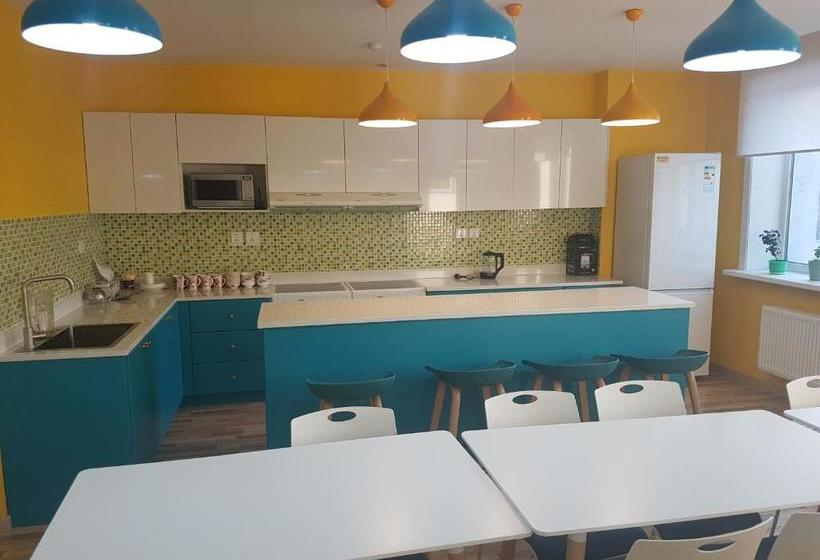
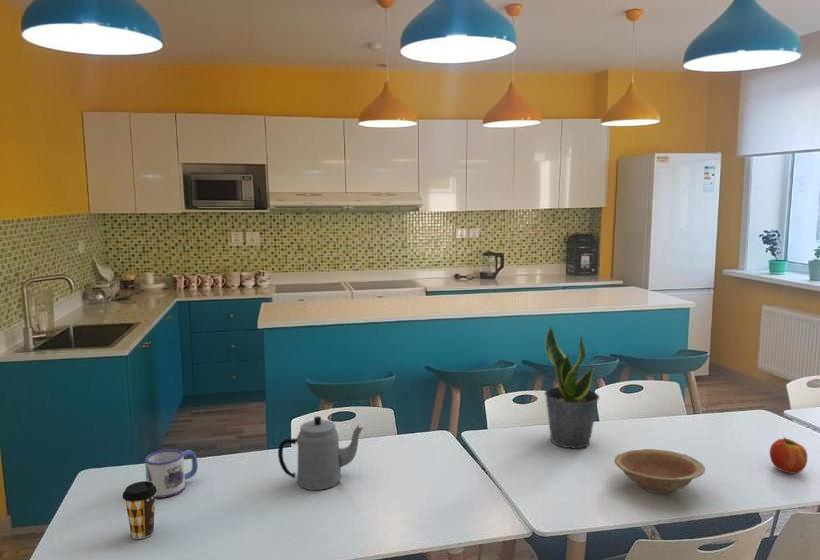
+ teapot [277,415,364,491]
+ mug [144,448,199,499]
+ coffee cup [121,480,157,540]
+ fruit [769,436,808,475]
+ bowl [613,448,706,495]
+ potted plant [543,324,600,449]
